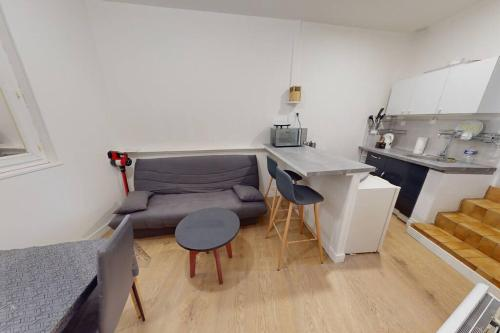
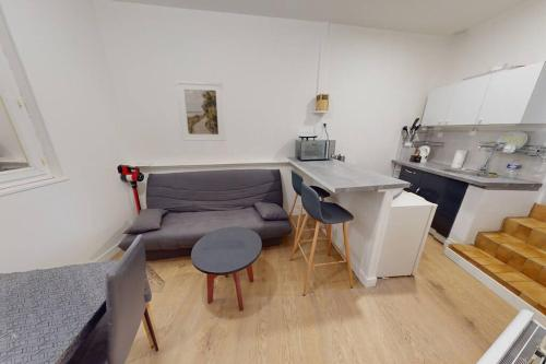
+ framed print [175,80,226,142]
